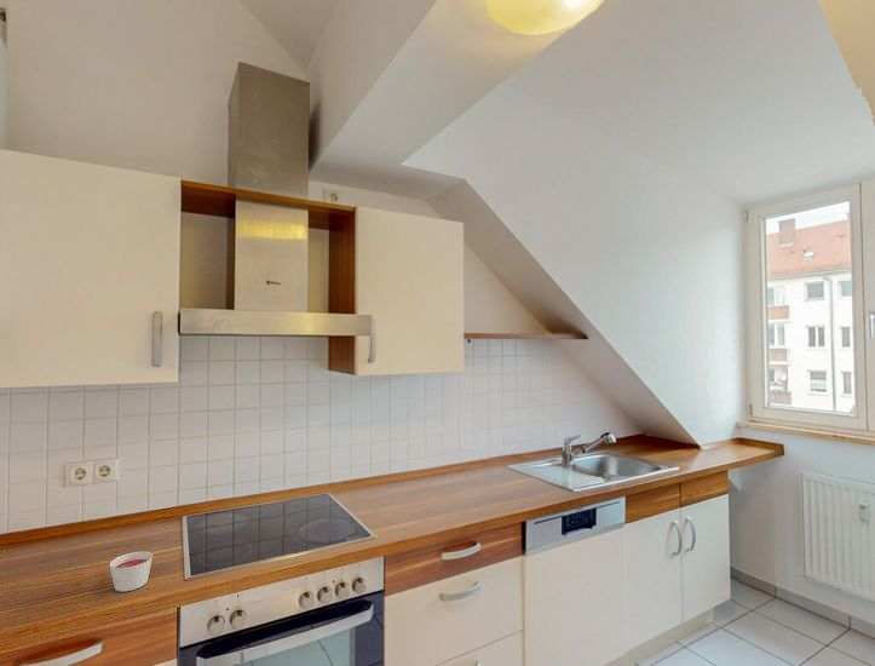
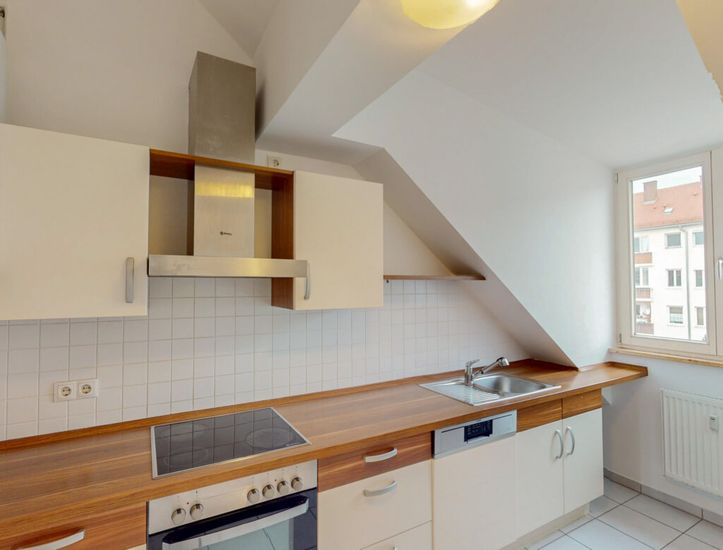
- candle [109,551,154,593]
